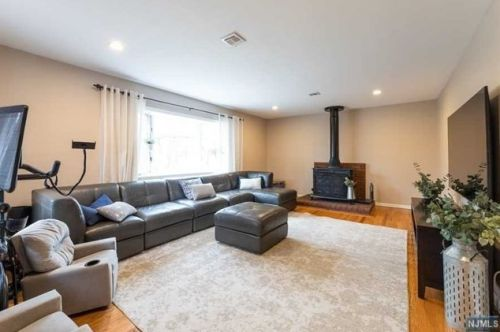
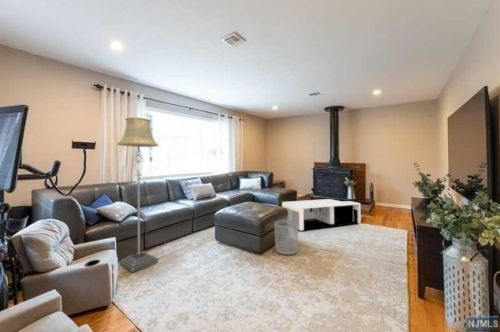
+ floor lamp [116,116,159,273]
+ waste bin [273,219,299,256]
+ coffee table [281,198,361,232]
